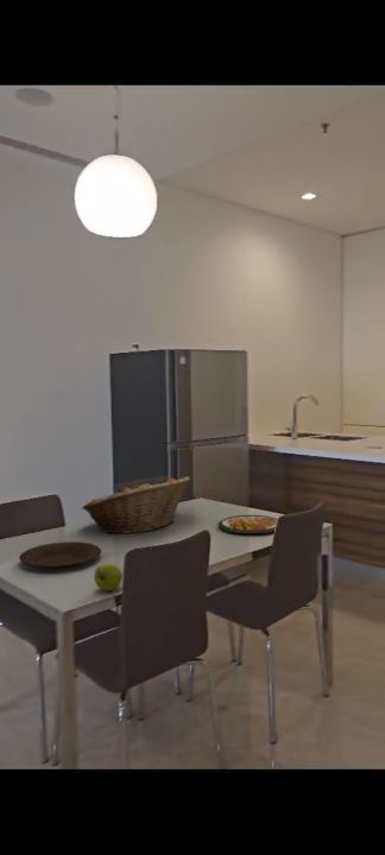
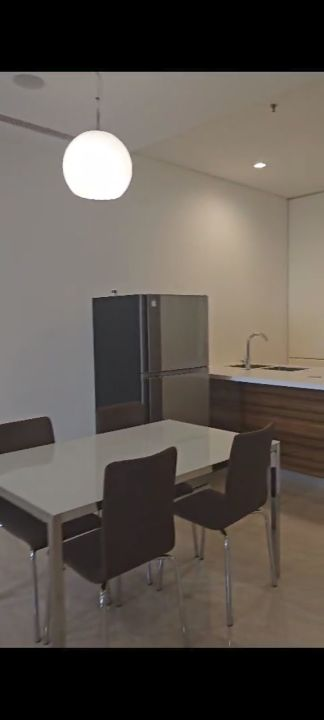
- dish [217,514,279,536]
- plate [18,540,102,570]
- fruit basket [81,475,191,534]
- apple [93,562,124,591]
